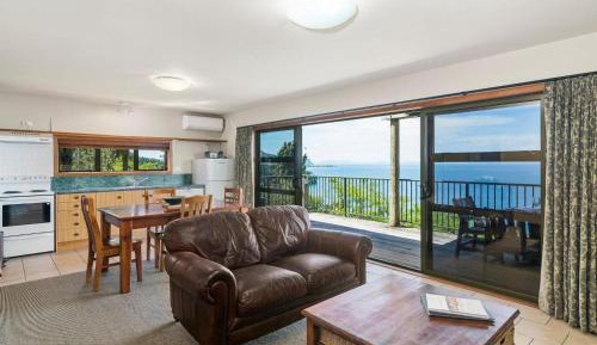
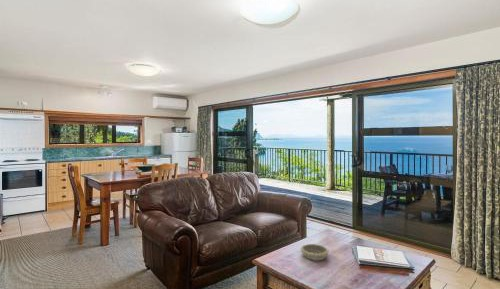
+ decorative bowl [299,243,330,261]
